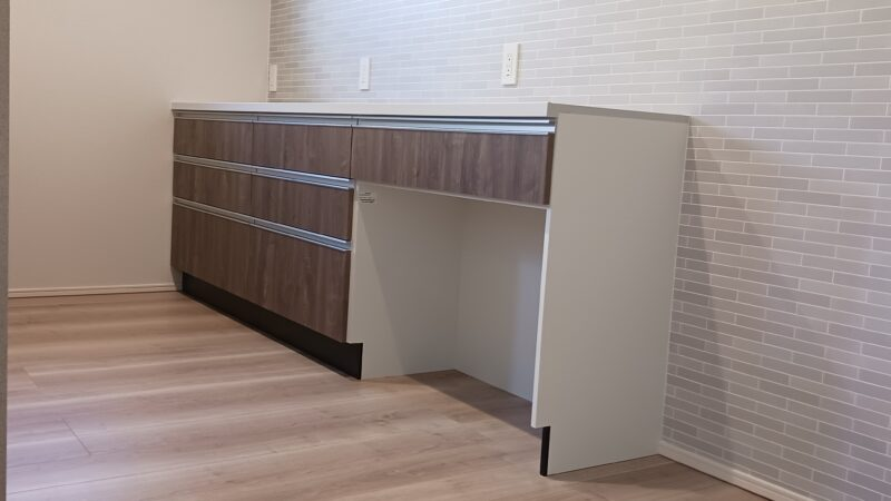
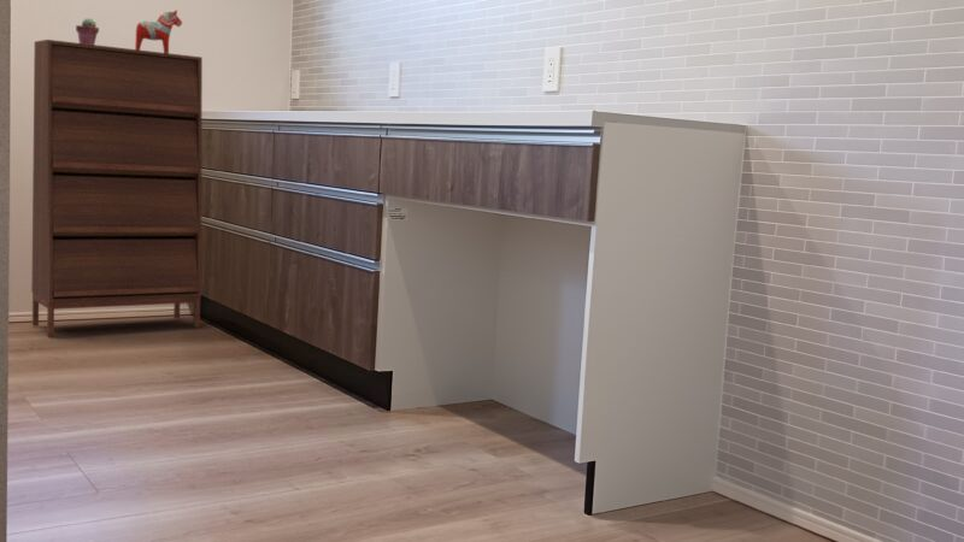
+ decorative figurine [134,8,183,53]
+ potted succulent [75,17,100,45]
+ shoe cabinet [30,39,204,337]
